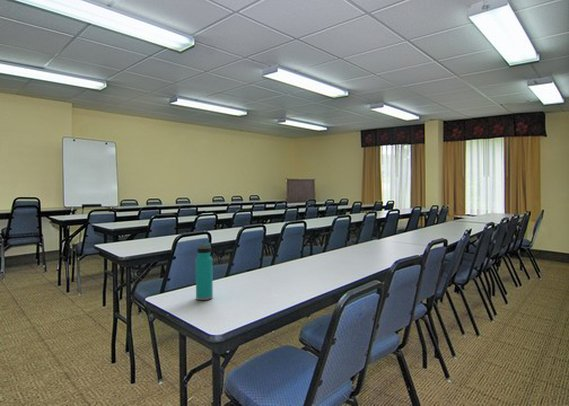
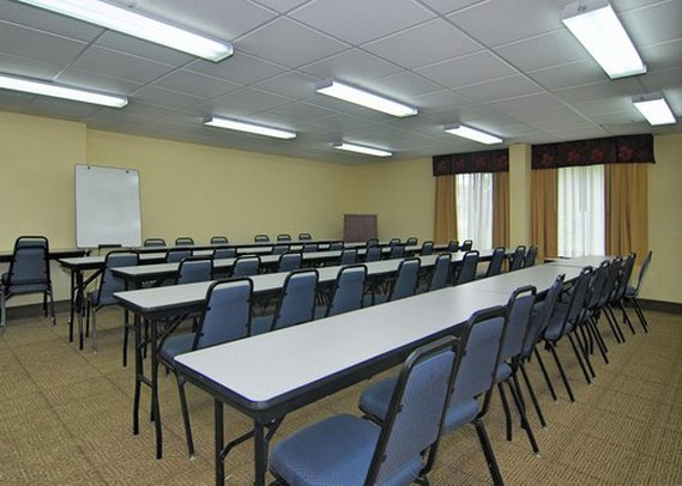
- water bottle [195,242,214,301]
